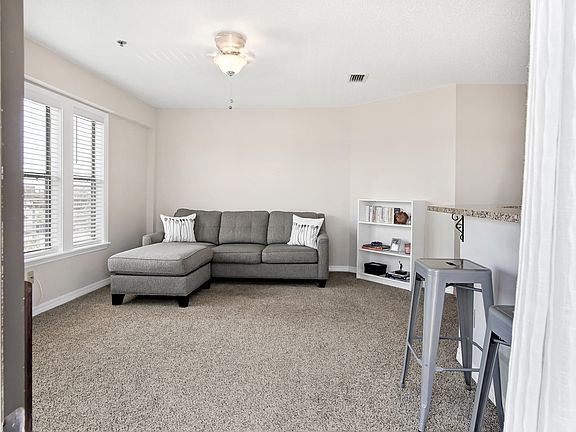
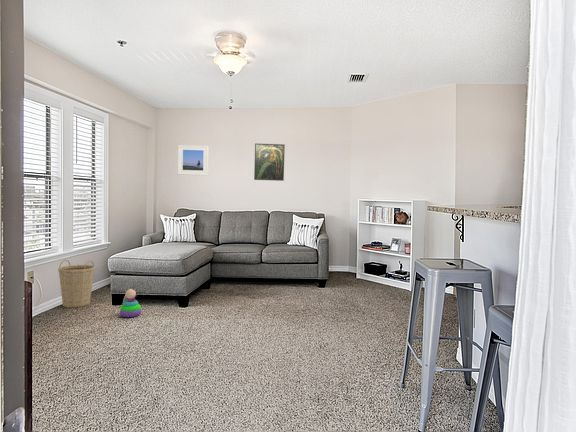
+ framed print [177,144,210,177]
+ stacking toy [119,288,142,318]
+ basket [57,259,96,309]
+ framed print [253,142,286,182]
